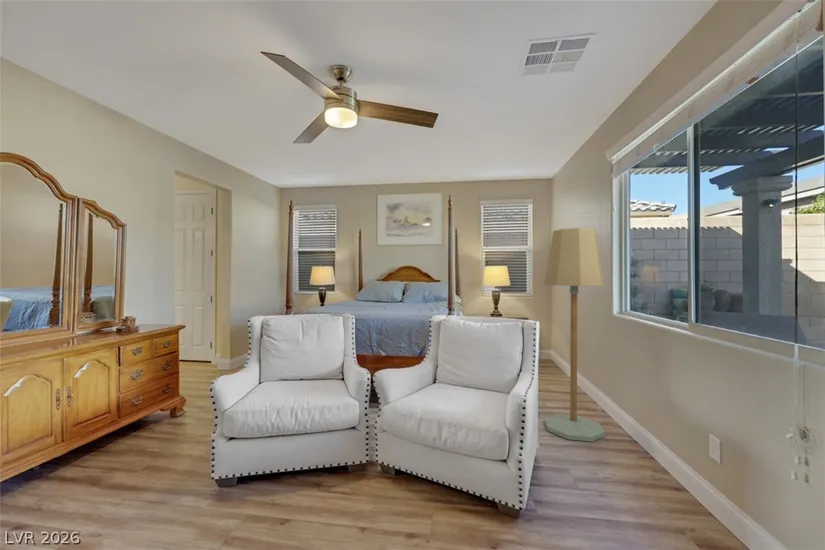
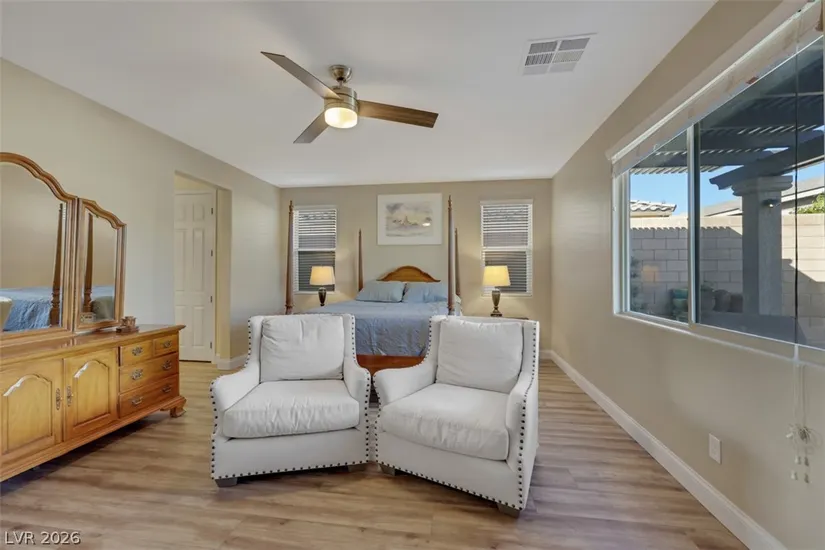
- floor lamp [543,227,606,443]
